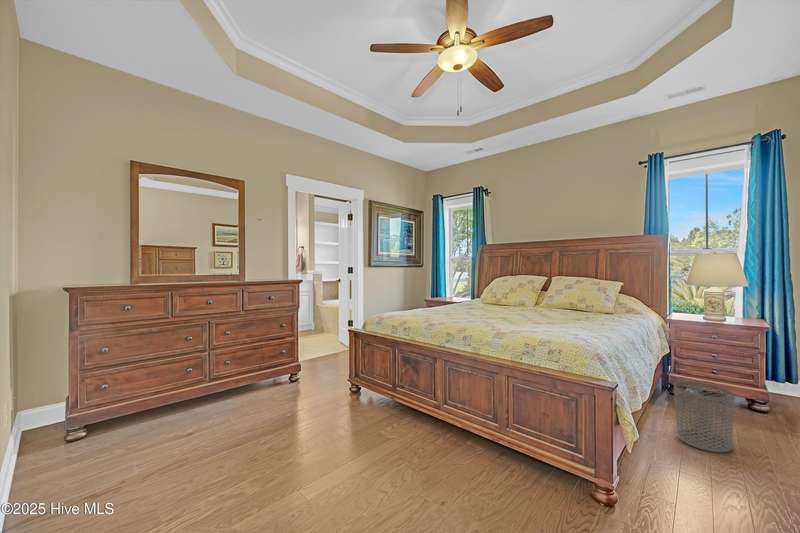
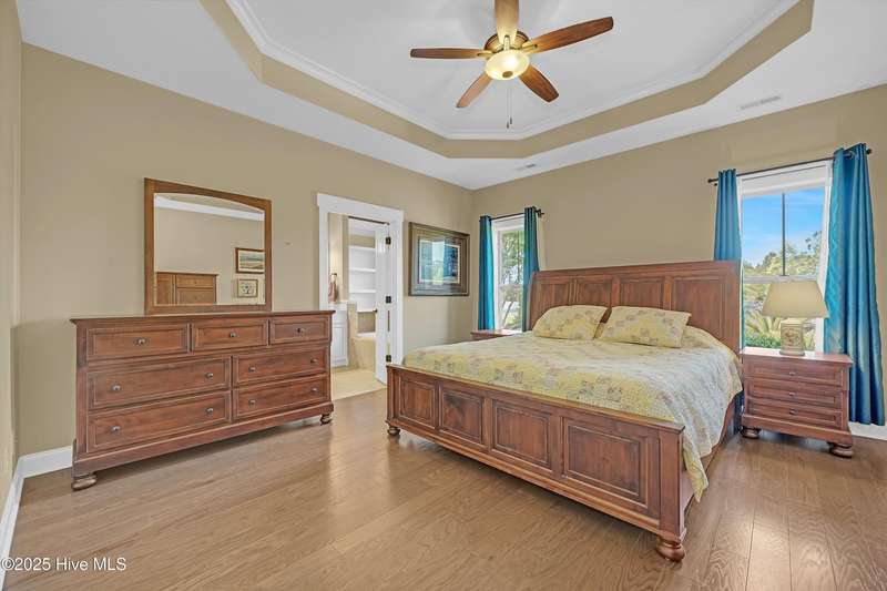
- waste bin [673,380,736,453]
